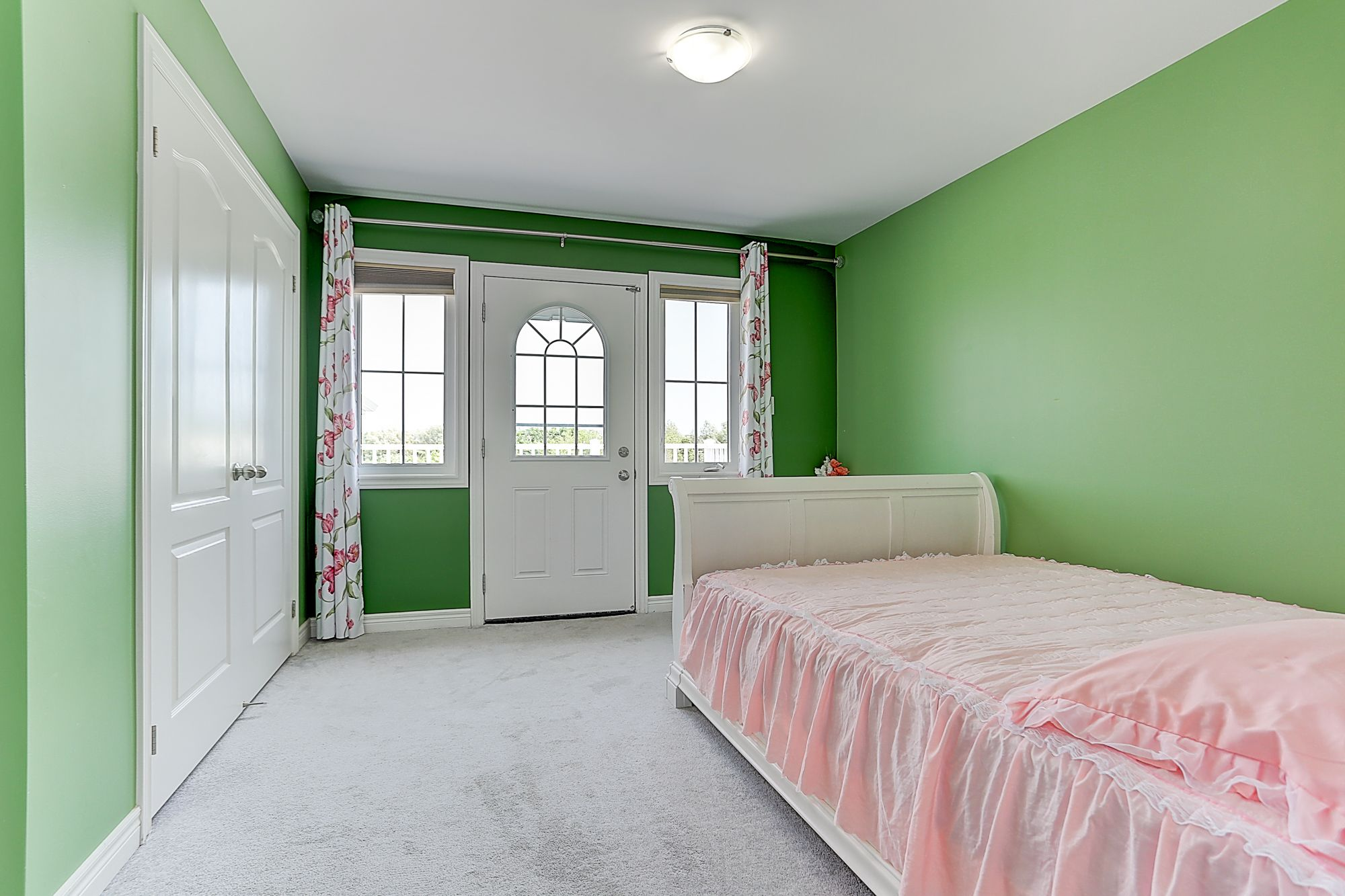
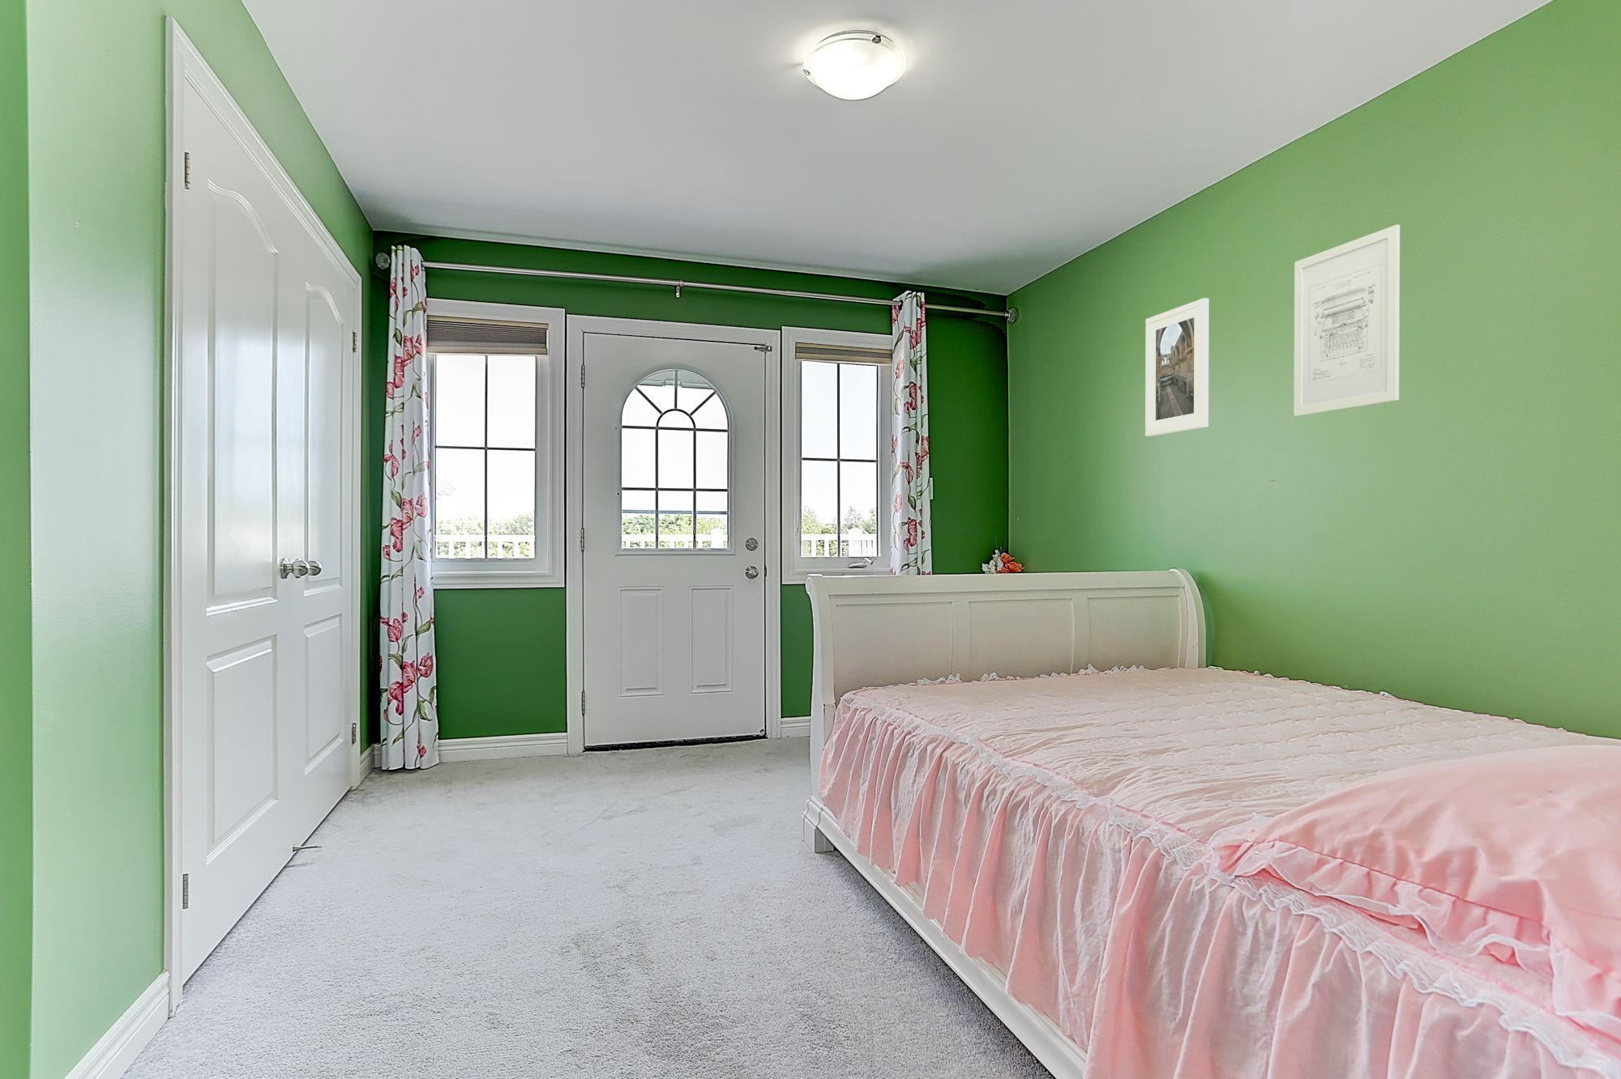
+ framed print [1145,297,1209,437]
+ wall art [1293,224,1400,417]
